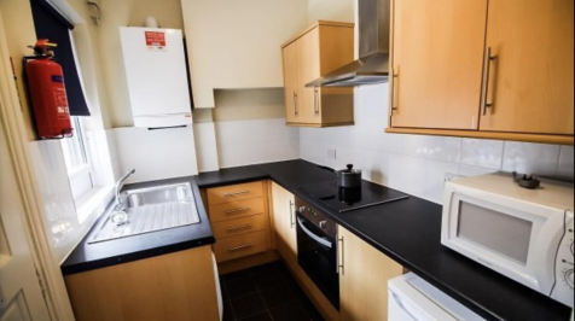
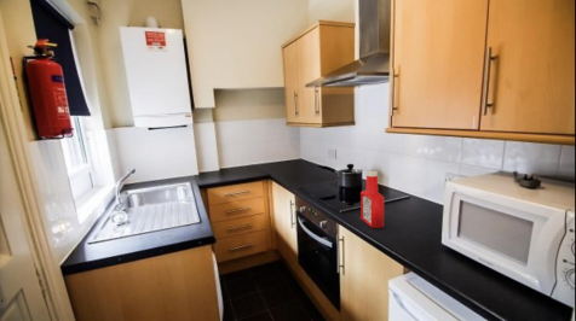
+ soap bottle [359,170,385,229]
